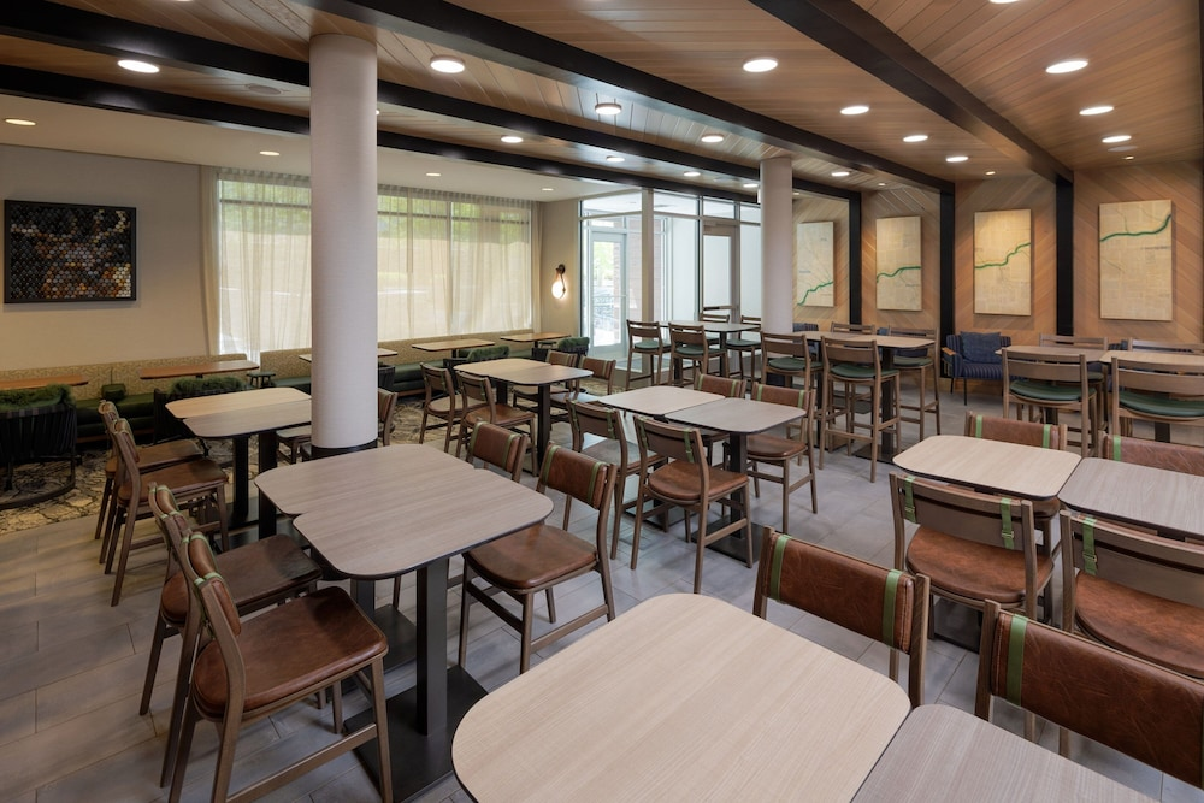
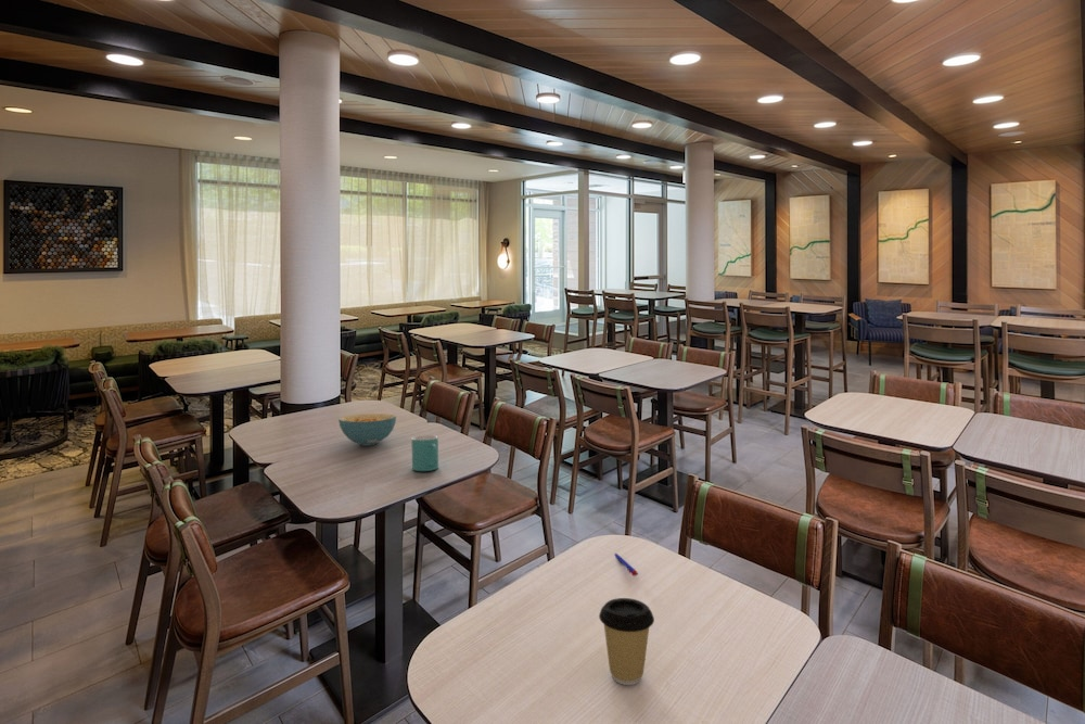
+ coffee cup [598,597,655,686]
+ pen [614,552,639,577]
+ cereal bowl [337,412,397,447]
+ mug [411,434,439,472]
